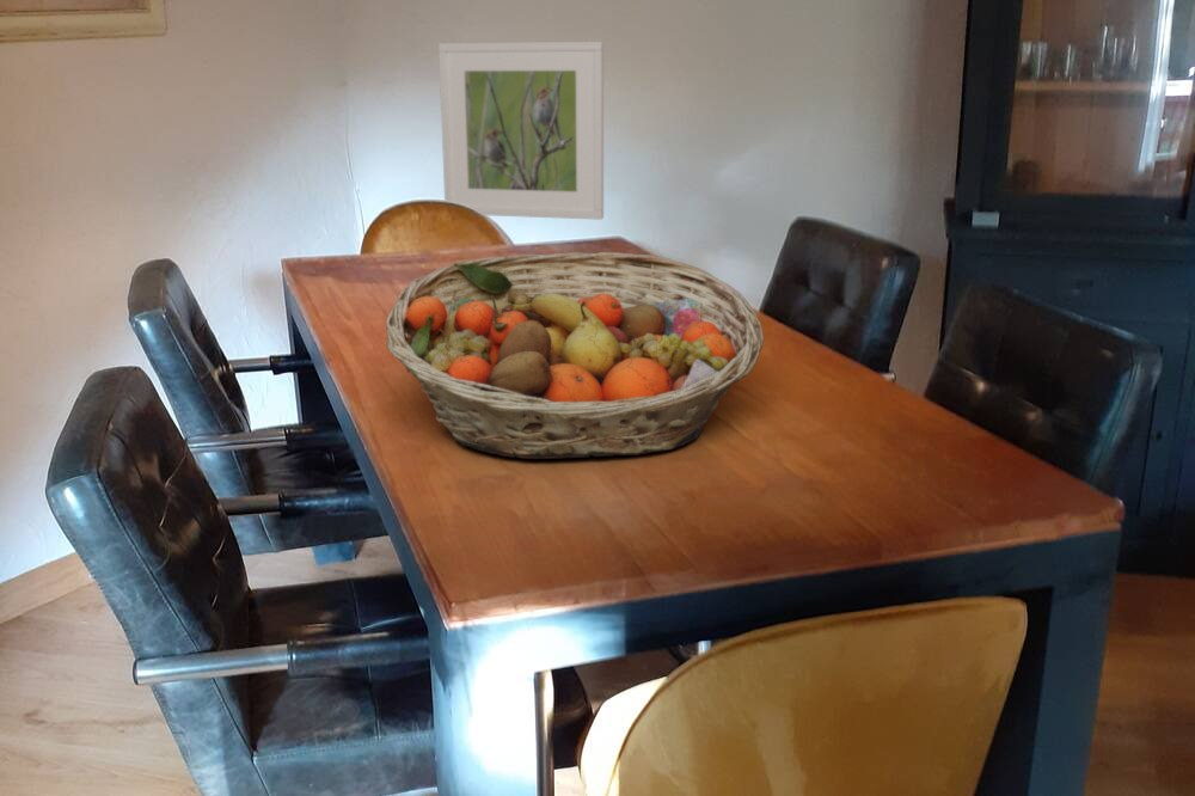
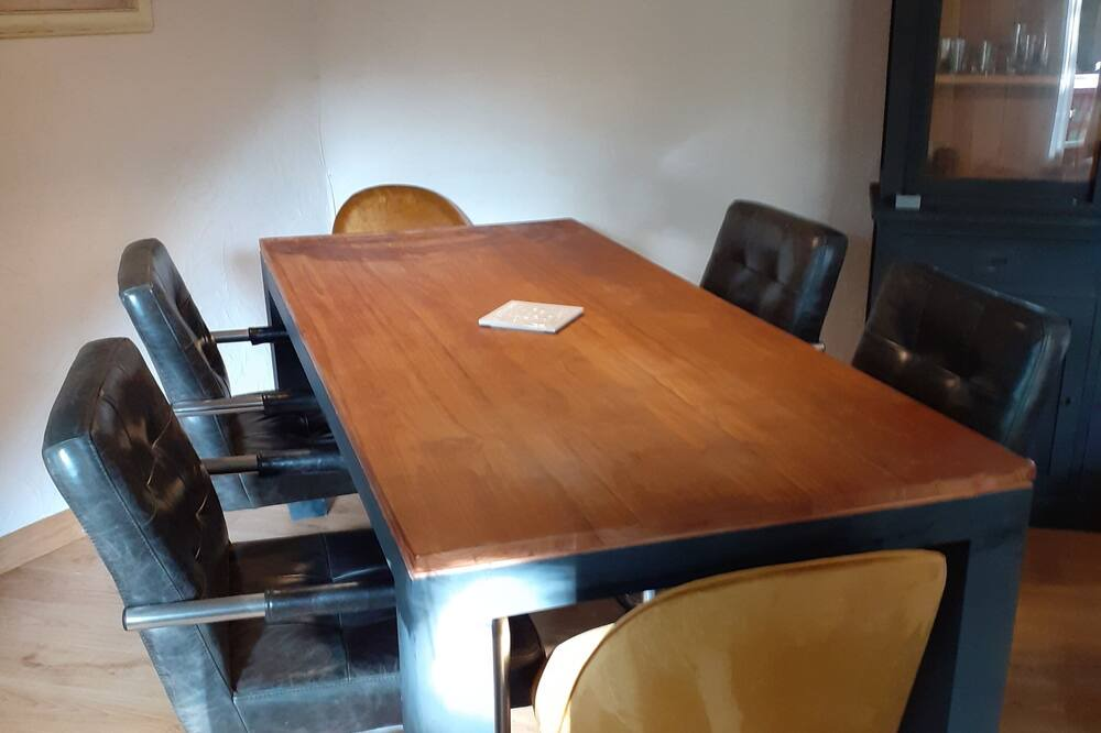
- fruit basket [385,251,765,460]
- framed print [437,41,605,221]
